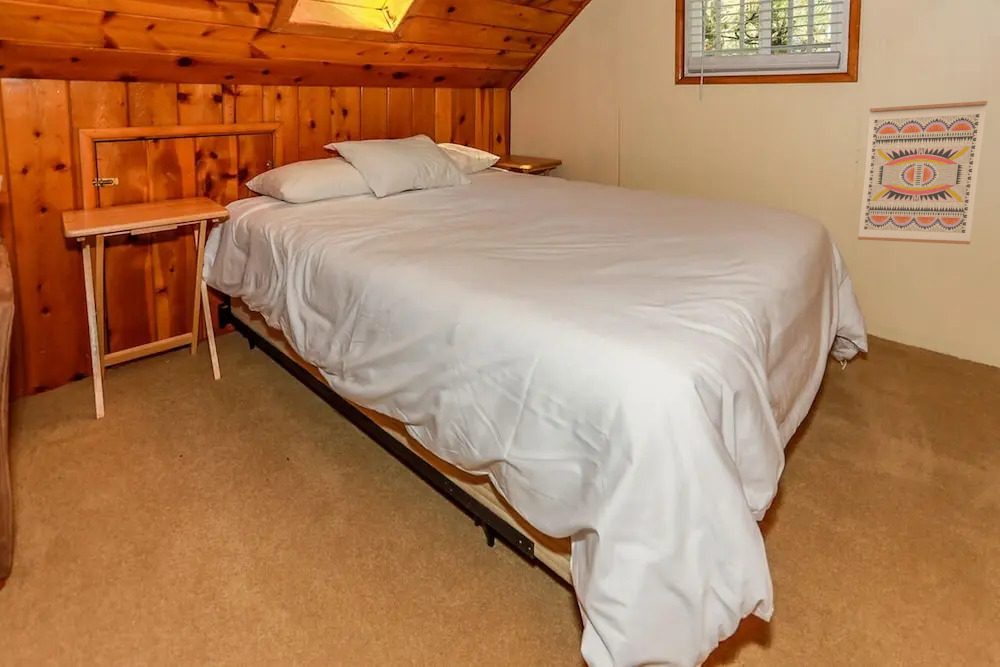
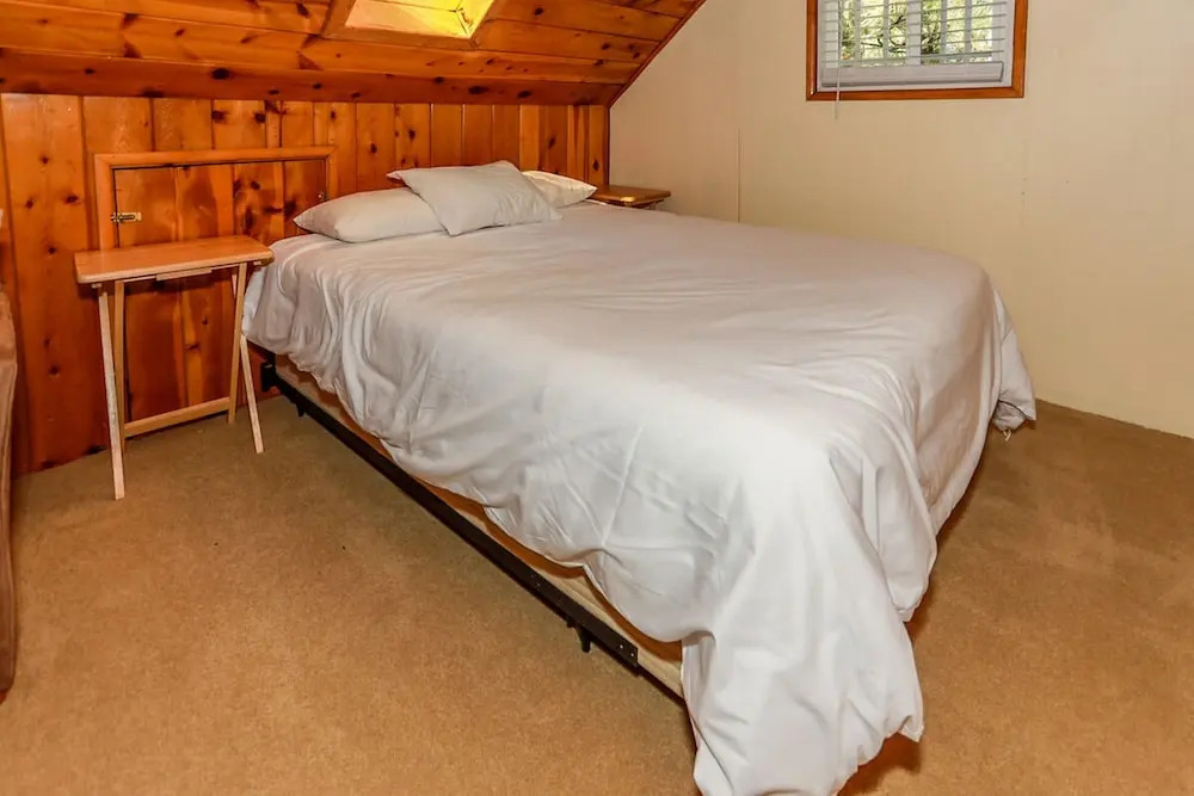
- wall art [857,100,988,245]
